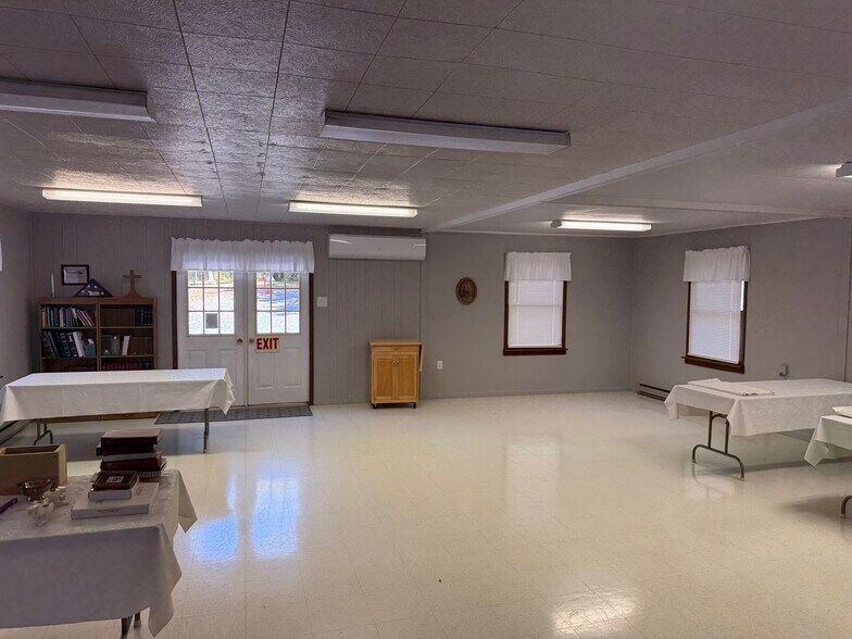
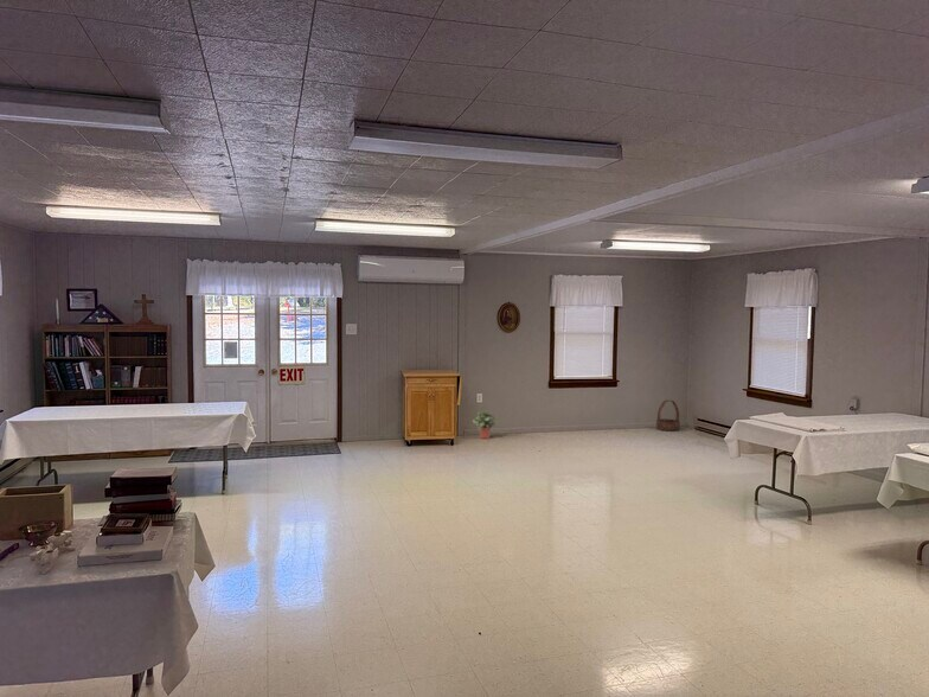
+ potted plant [472,409,500,440]
+ basket [655,399,681,433]
